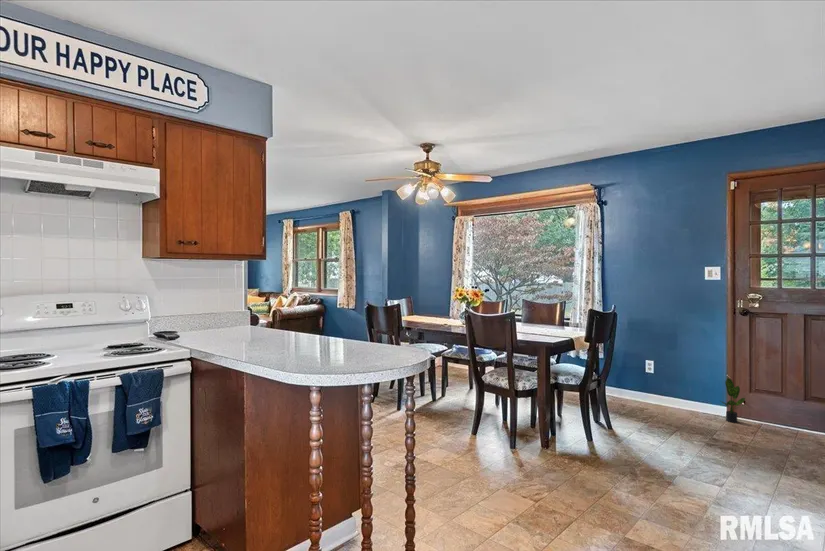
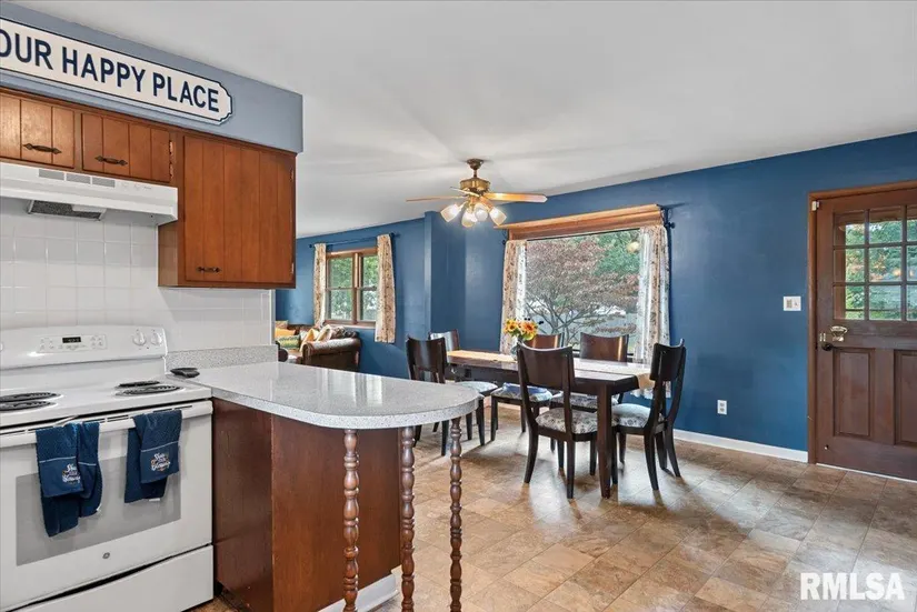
- potted plant [718,377,746,423]
